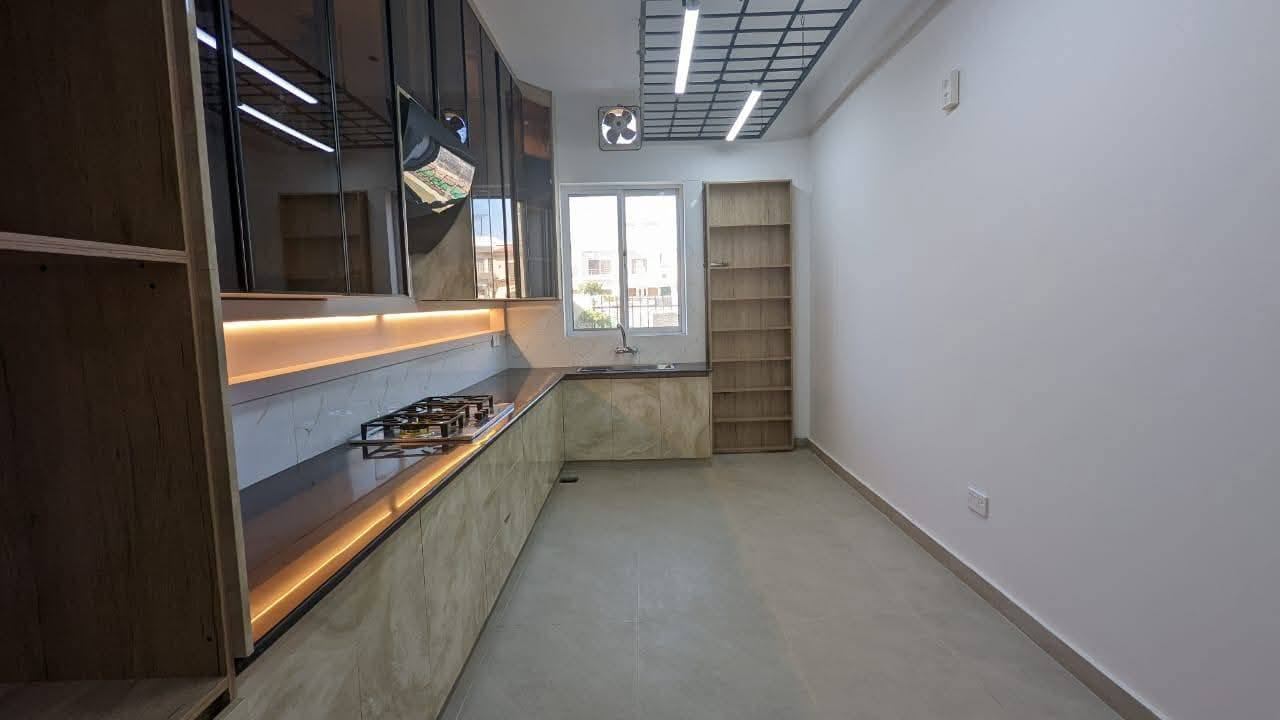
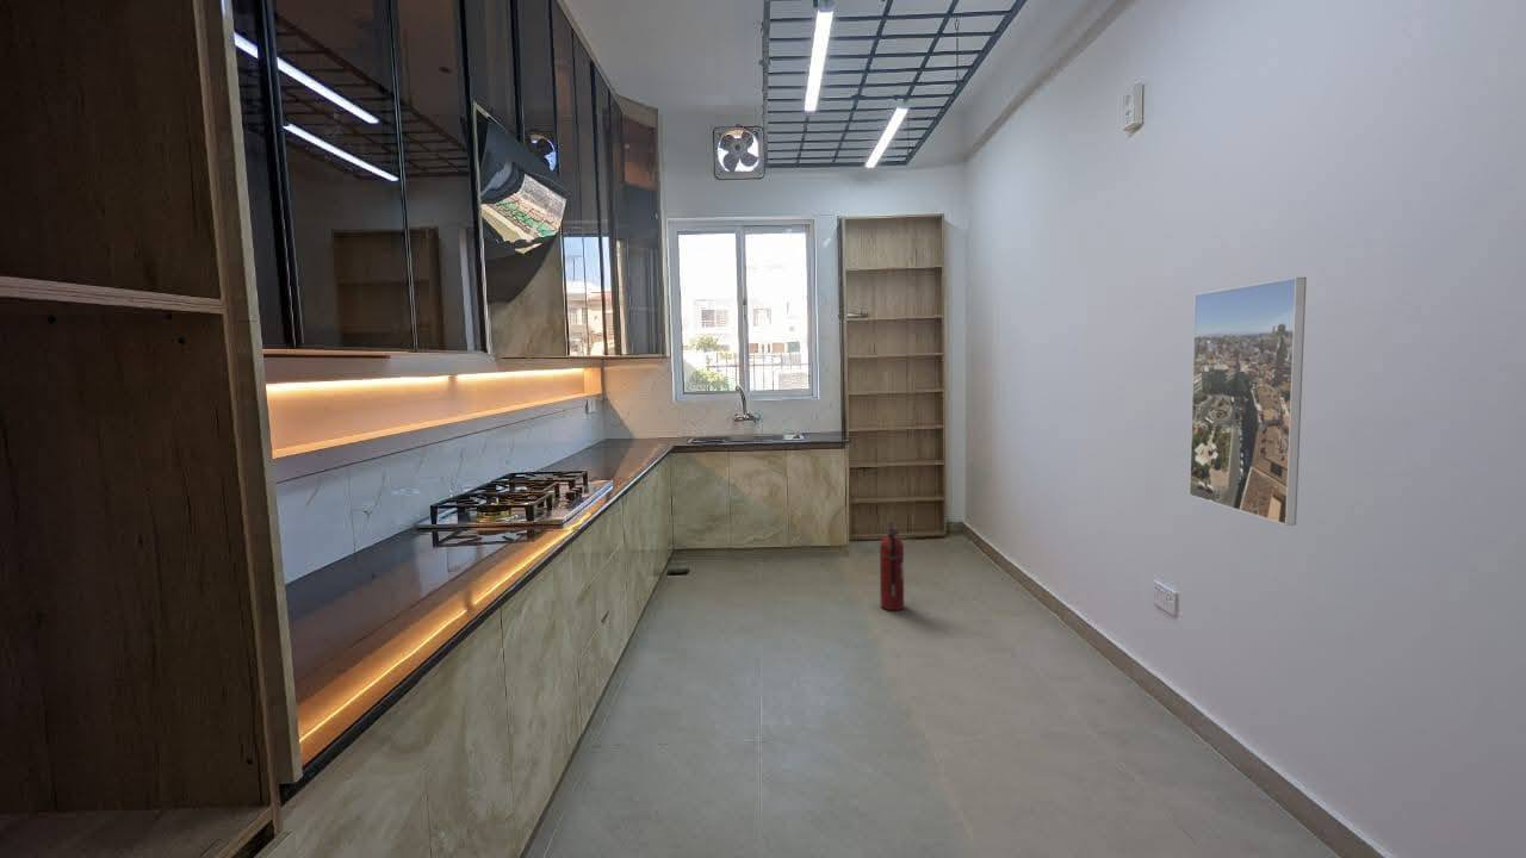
+ fire extinguisher [879,521,905,611]
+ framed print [1189,276,1308,527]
